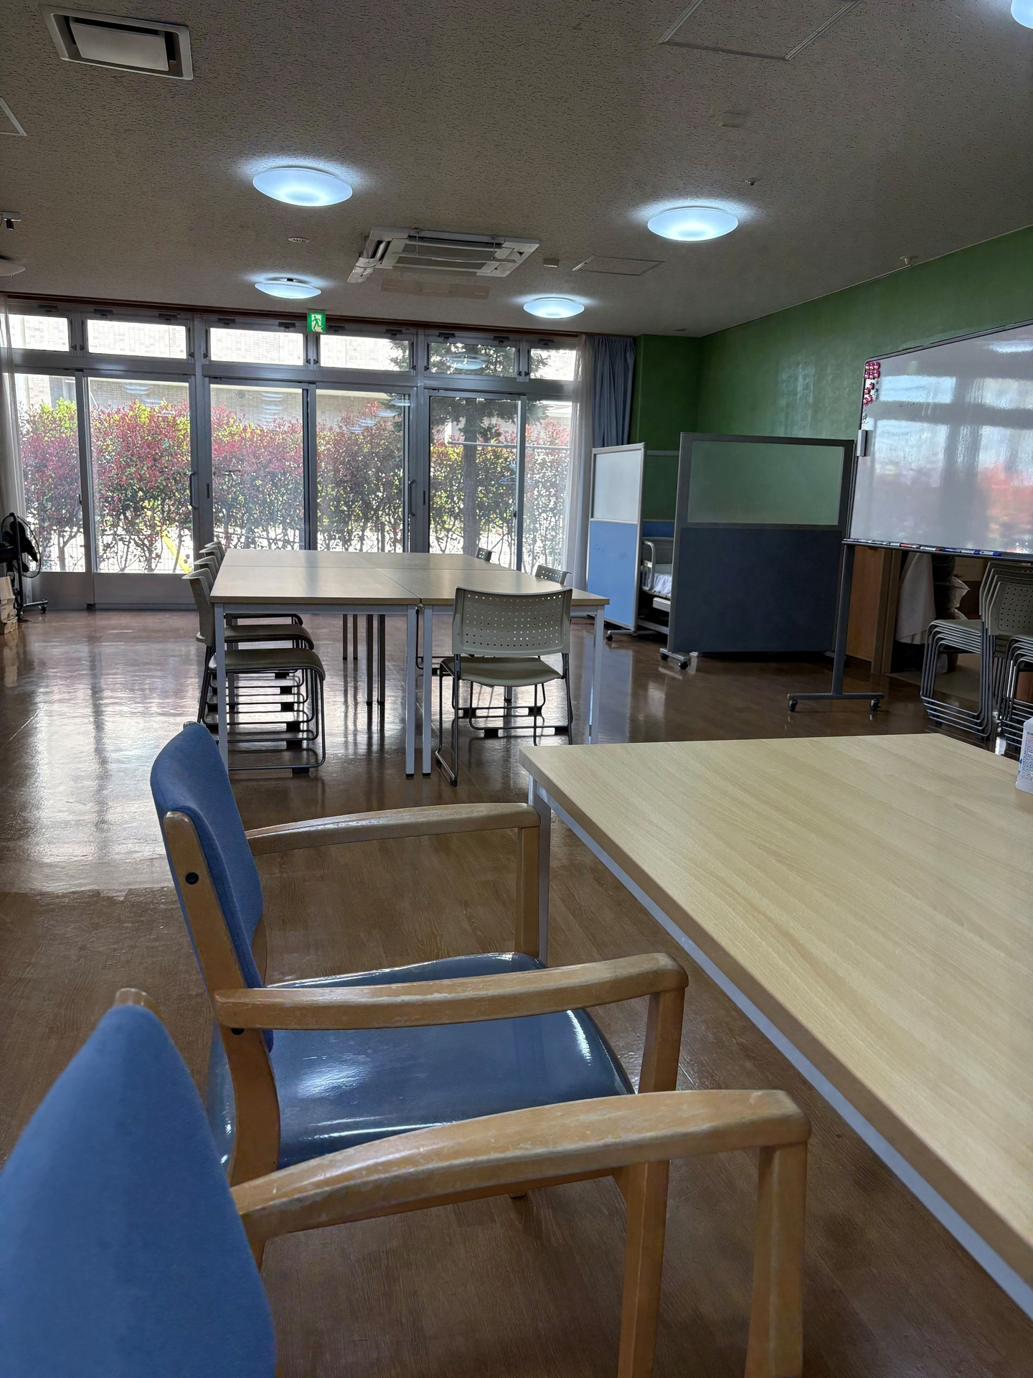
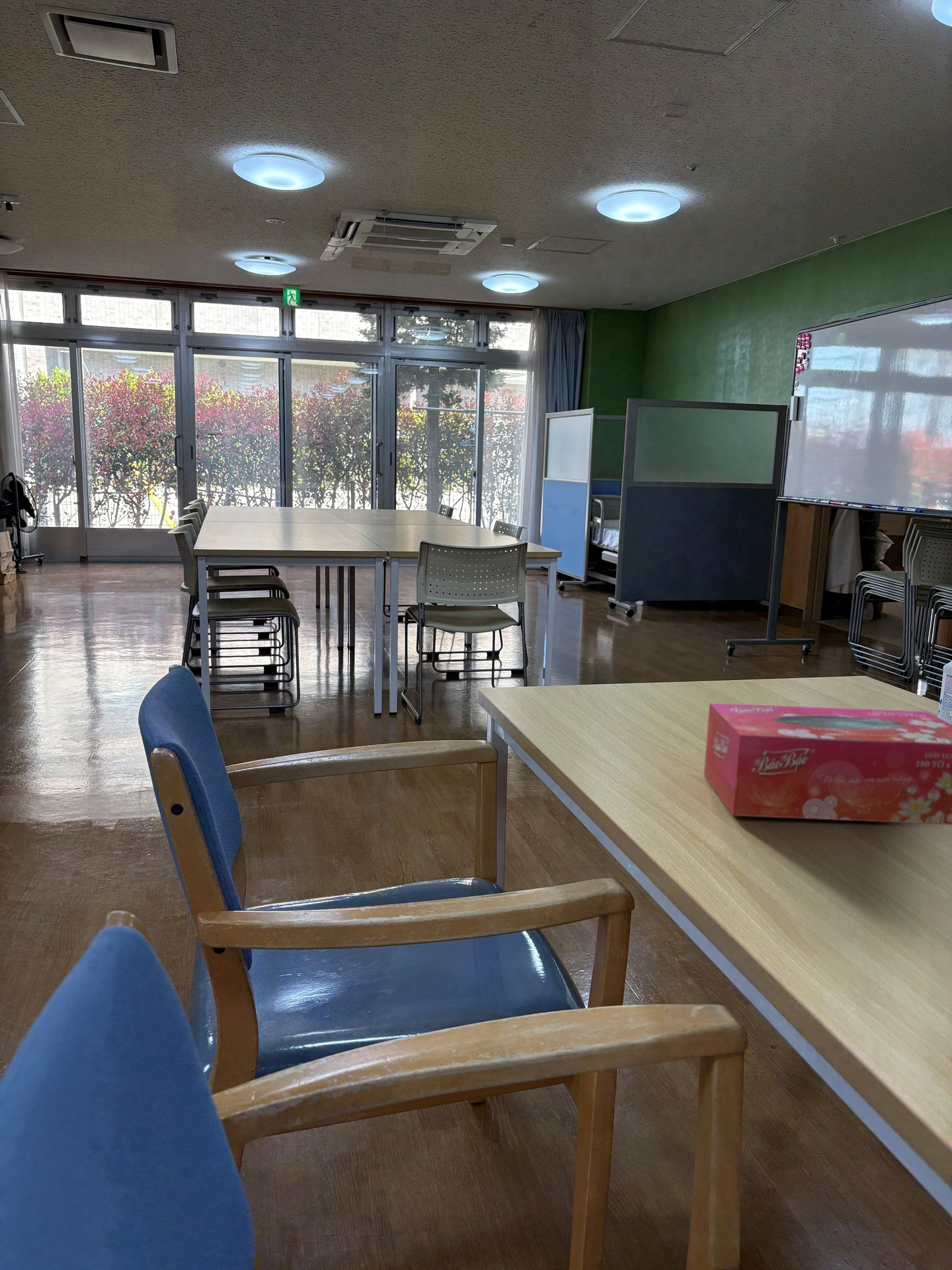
+ tissue box [703,702,952,825]
